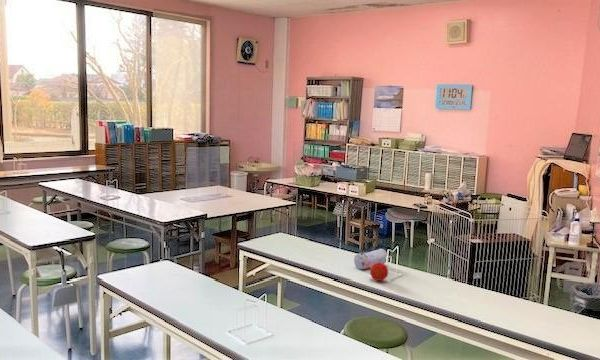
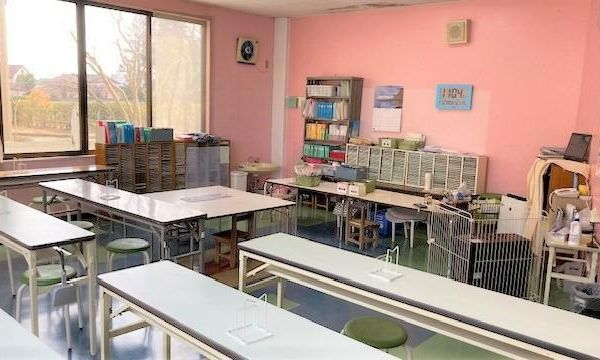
- fruit [369,262,389,282]
- pencil case [353,248,388,270]
